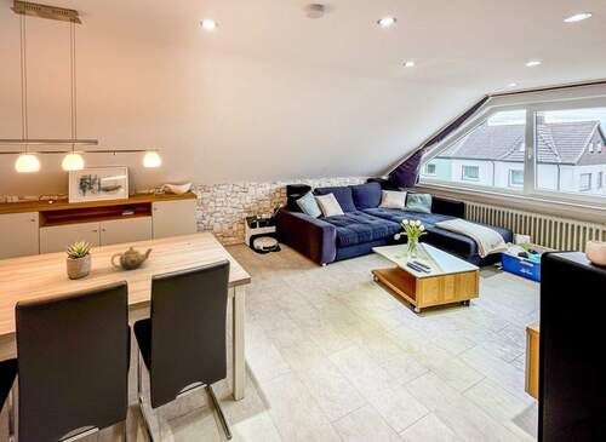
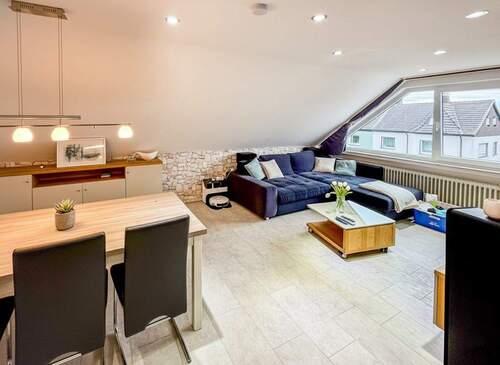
- teapot [110,246,153,270]
